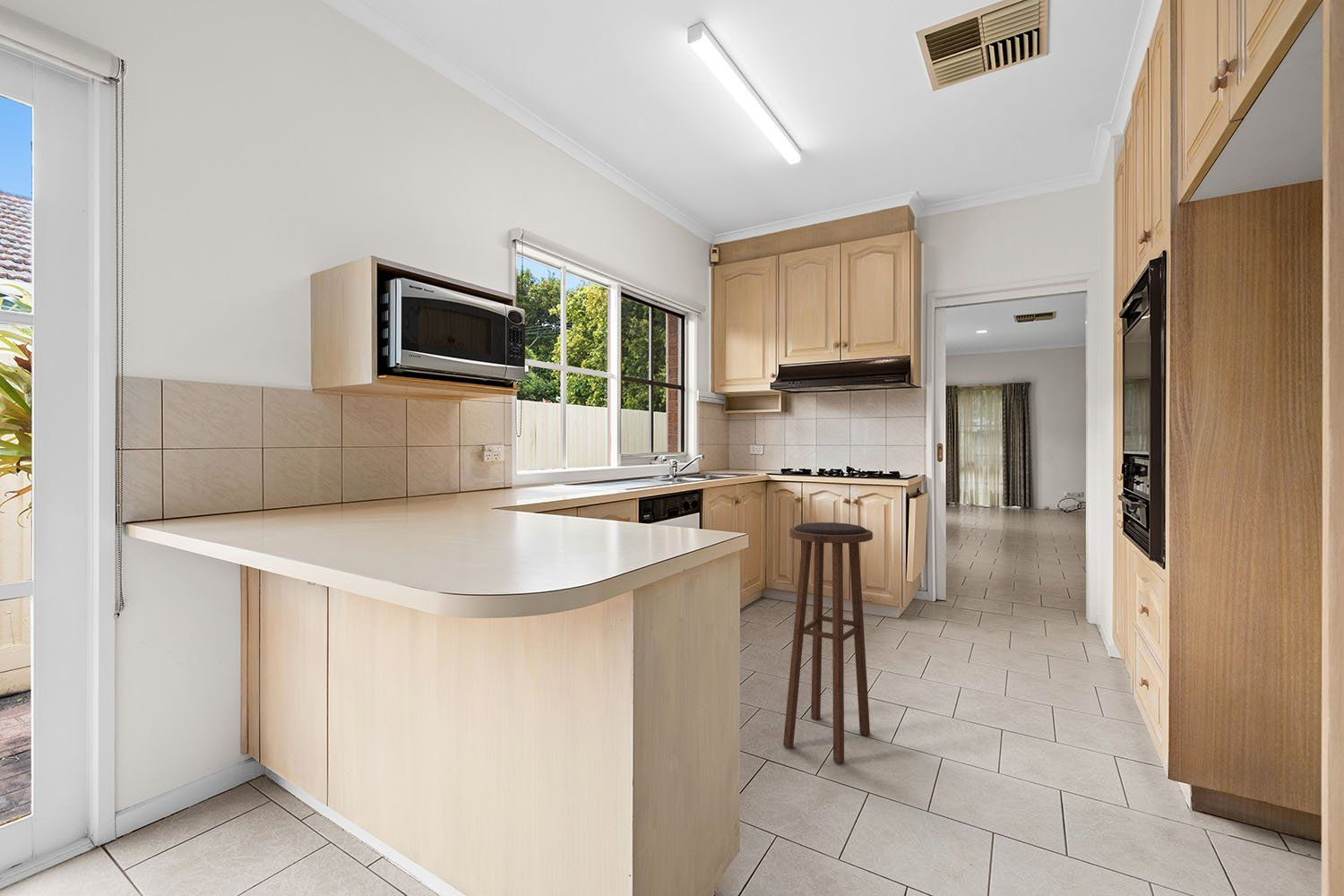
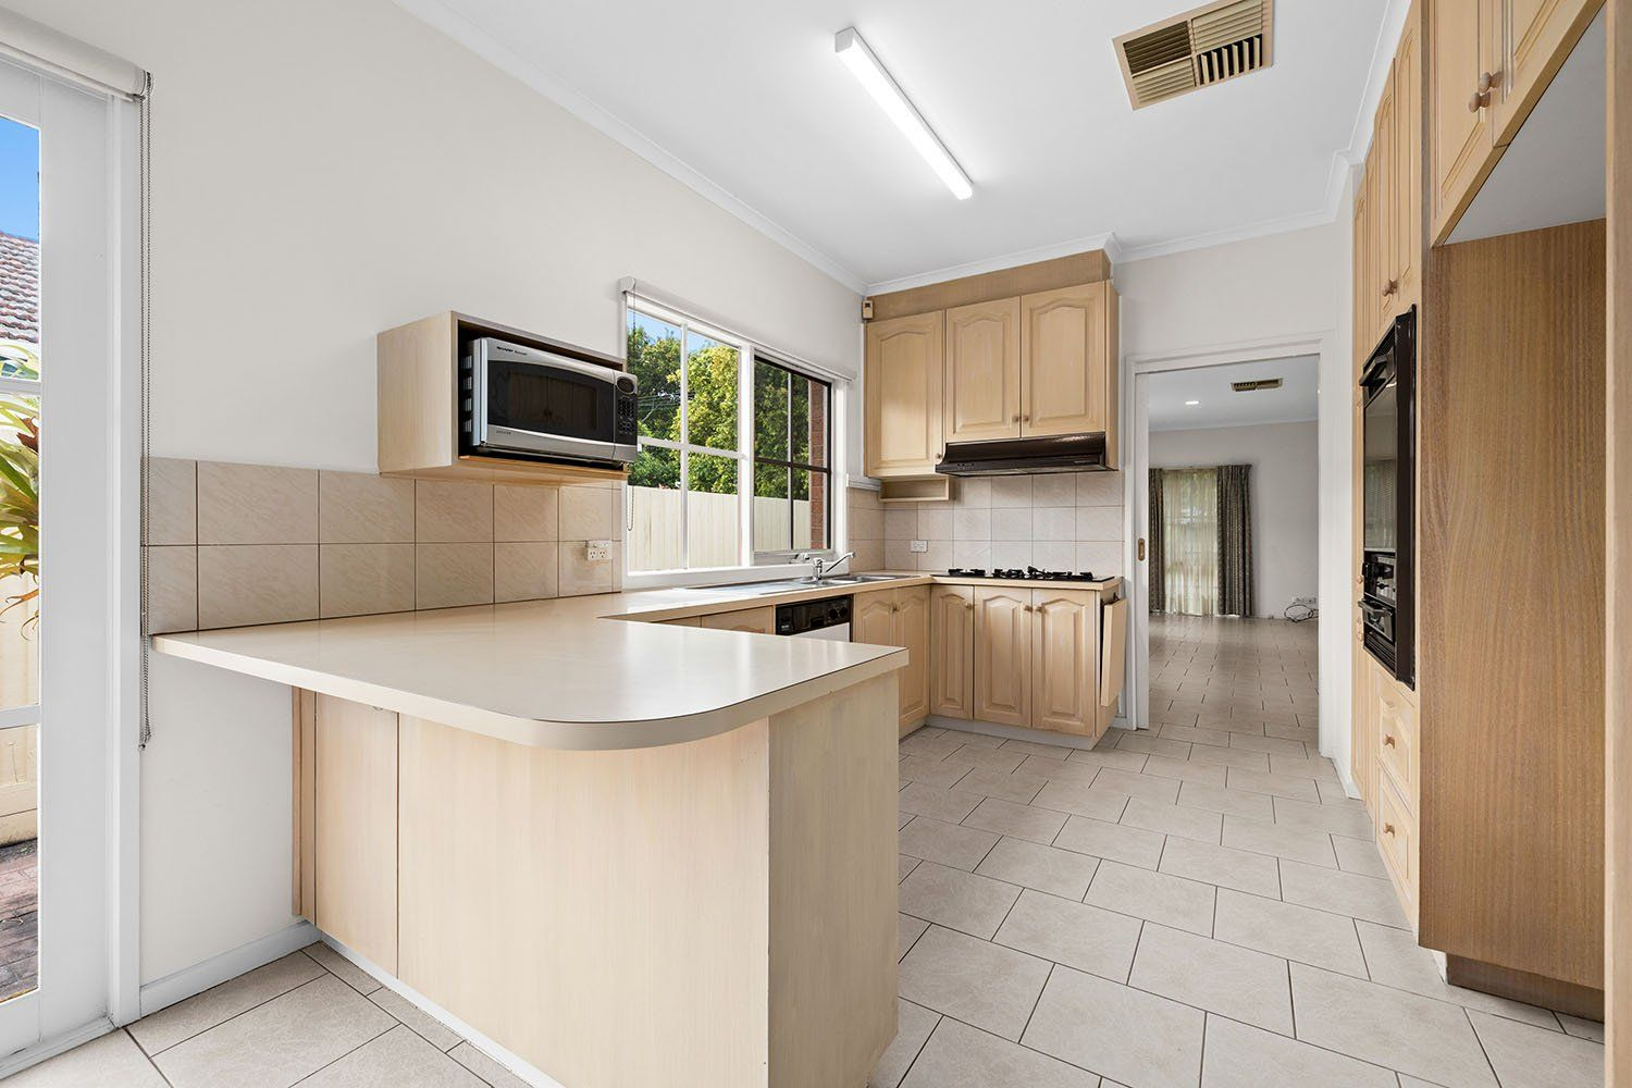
- stool [782,521,874,763]
